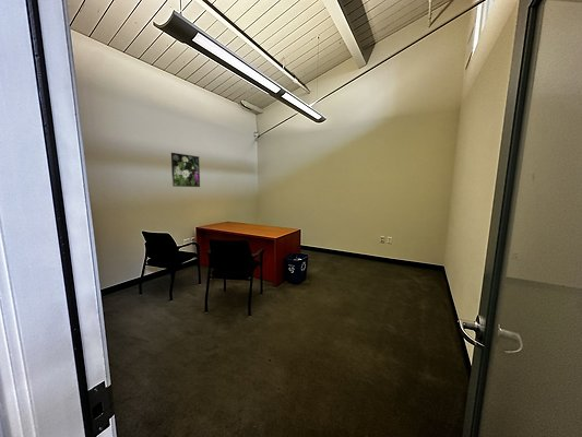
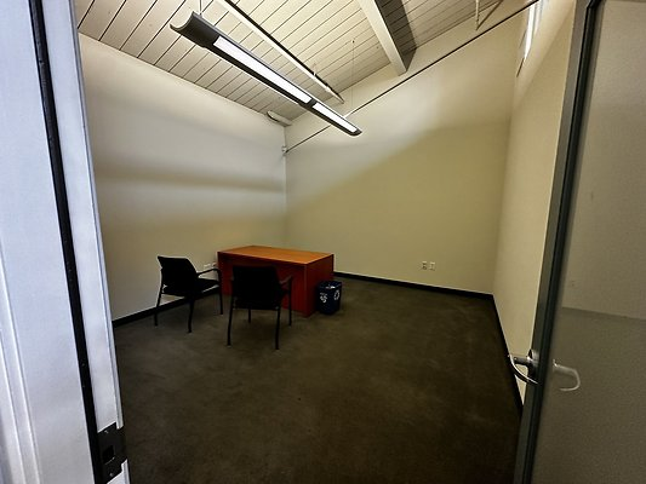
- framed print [170,152,201,188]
